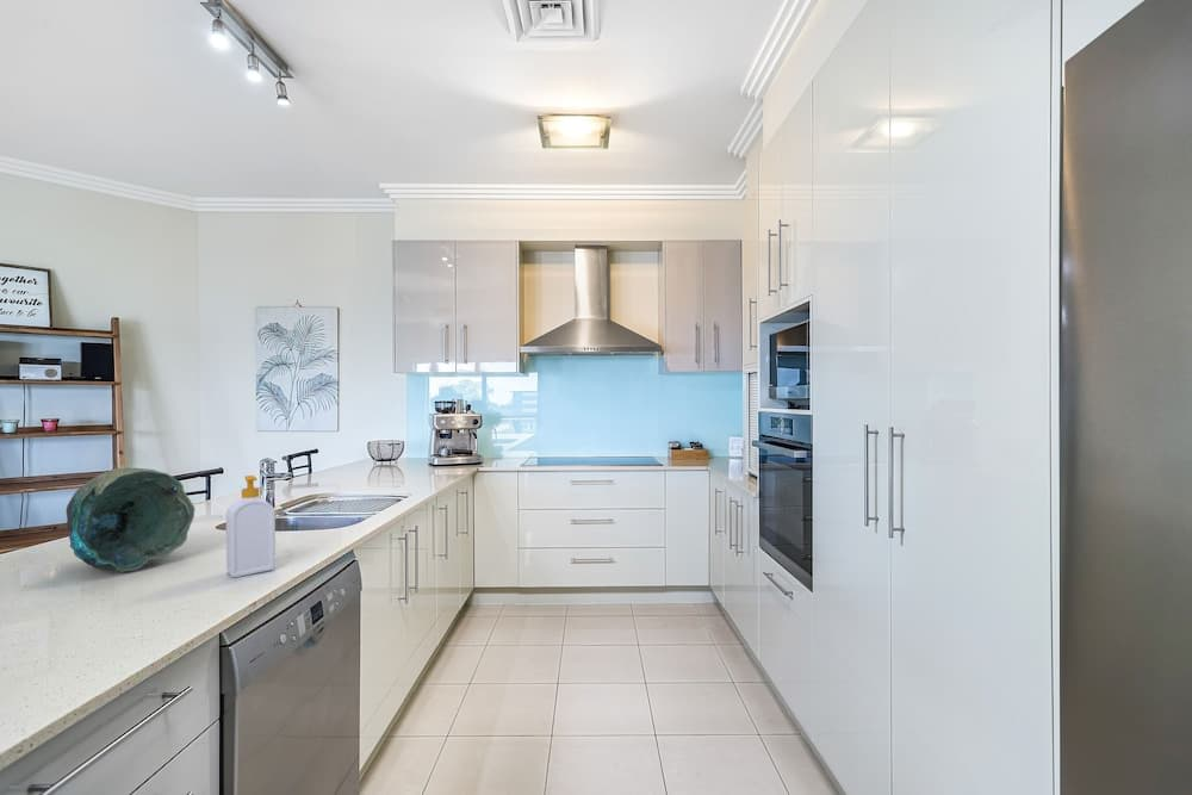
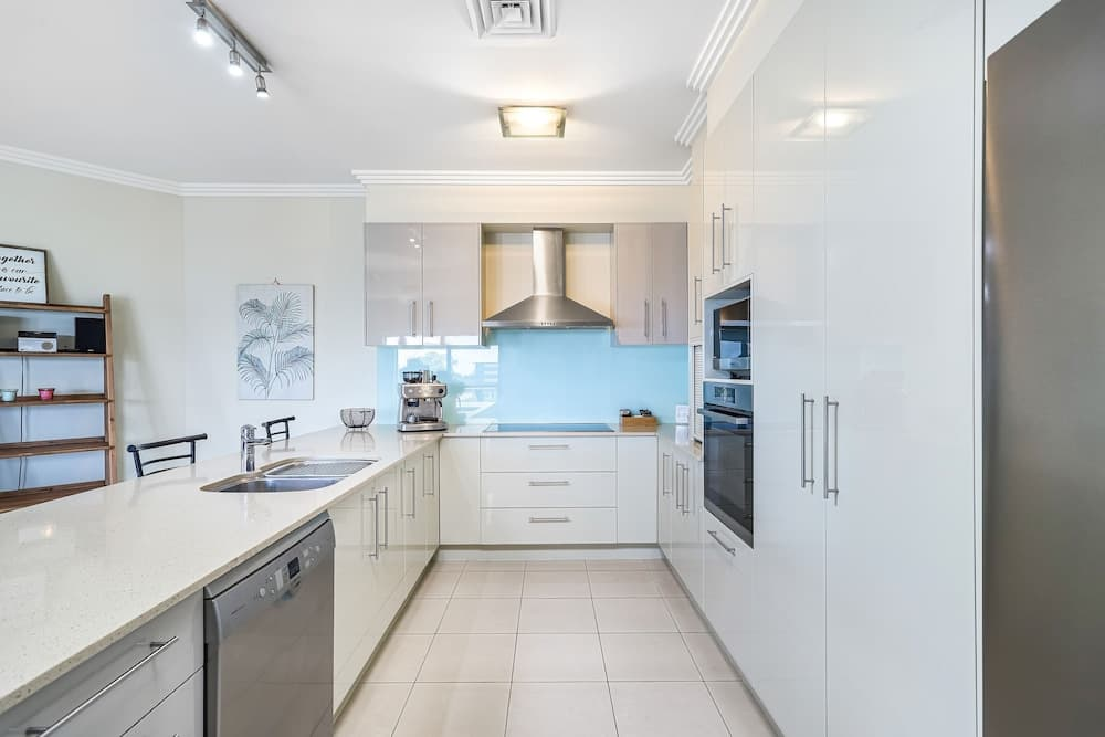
- decorative bowl [66,466,195,573]
- soap bottle [225,474,277,579]
